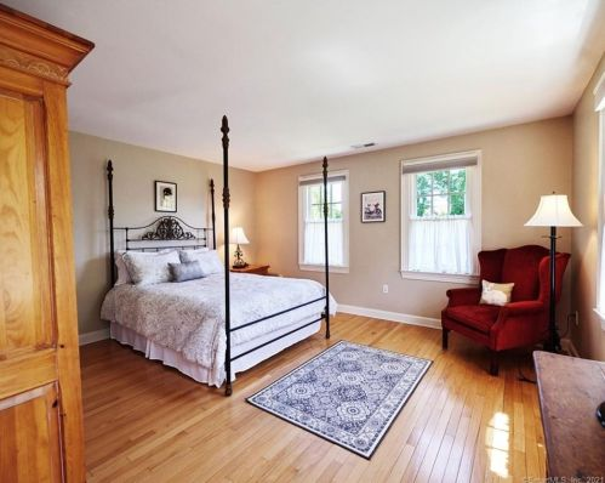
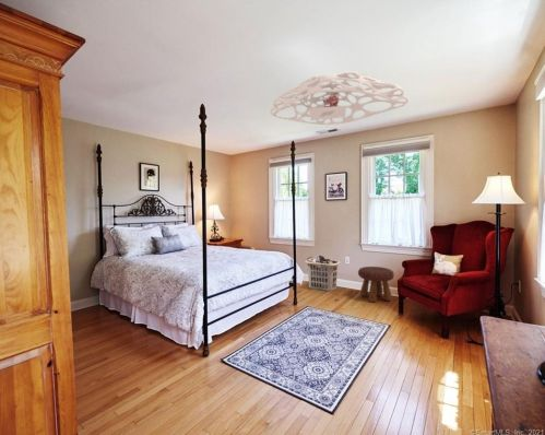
+ footstool [357,266,395,303]
+ ceiling light [269,70,410,126]
+ clothes hamper [304,255,341,293]
